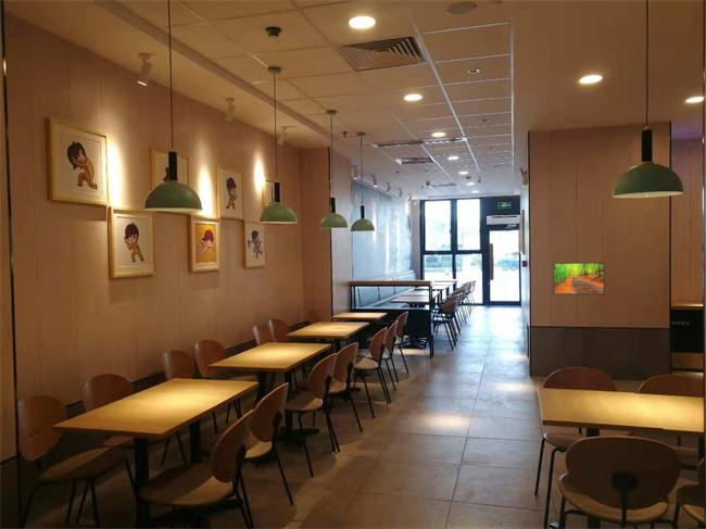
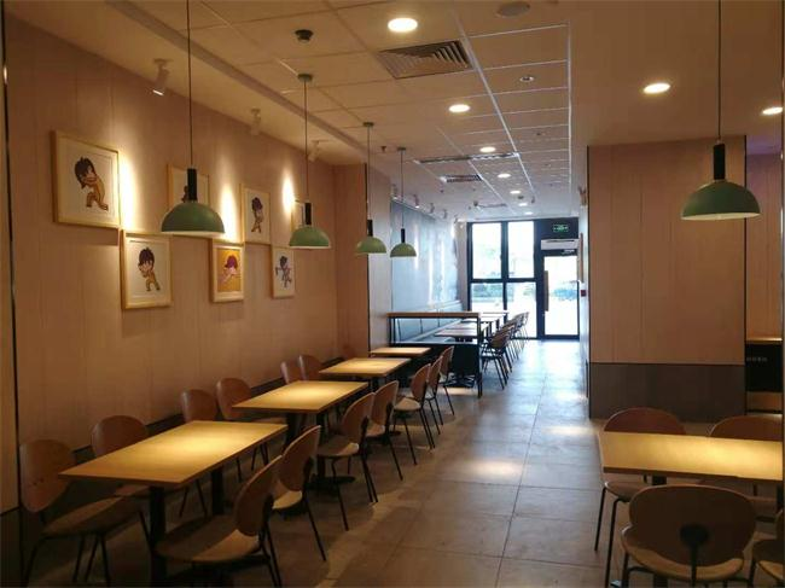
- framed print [552,261,606,295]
